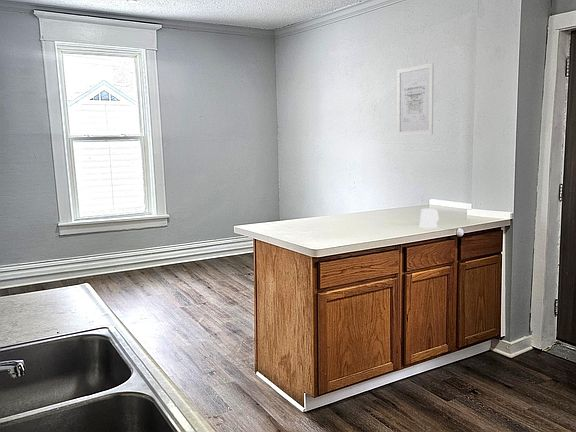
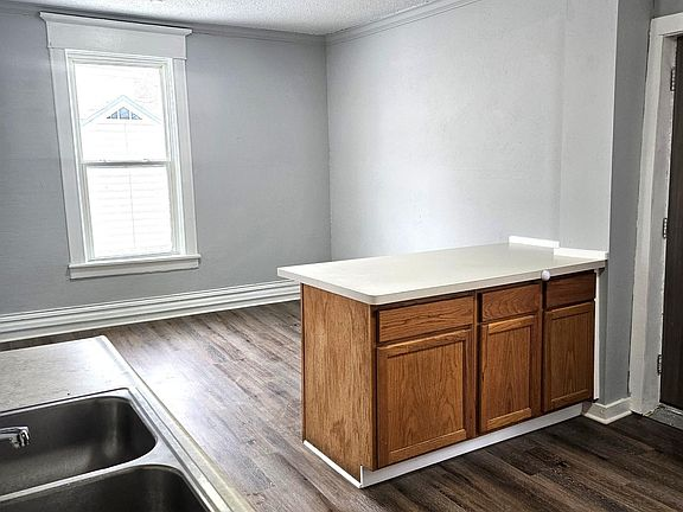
- wall art [396,62,435,137]
- mug [418,208,439,229]
